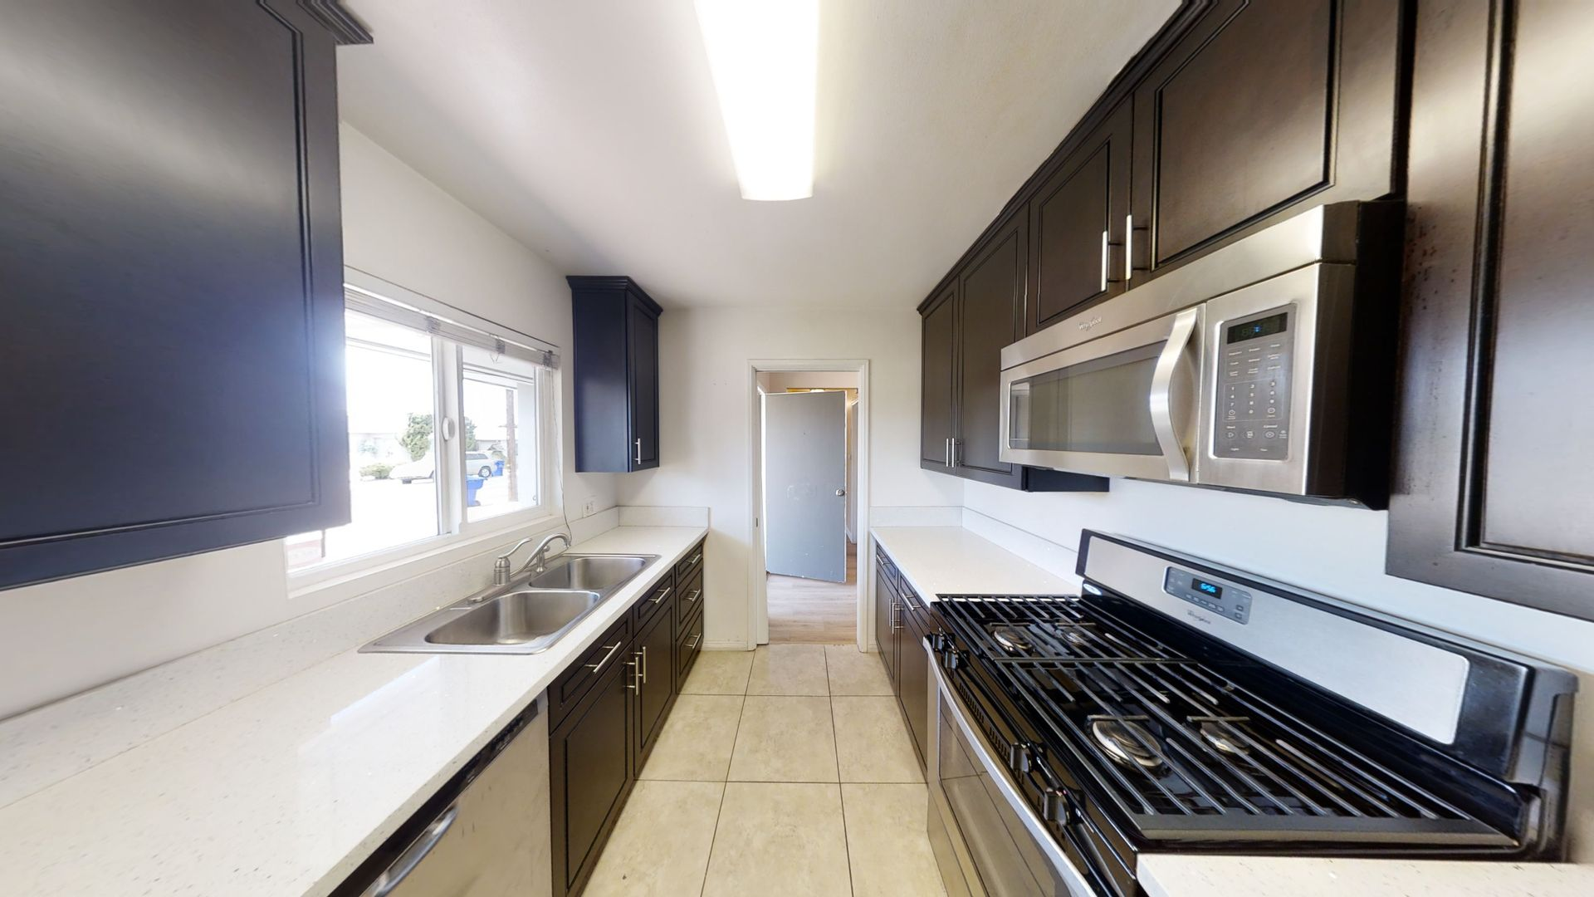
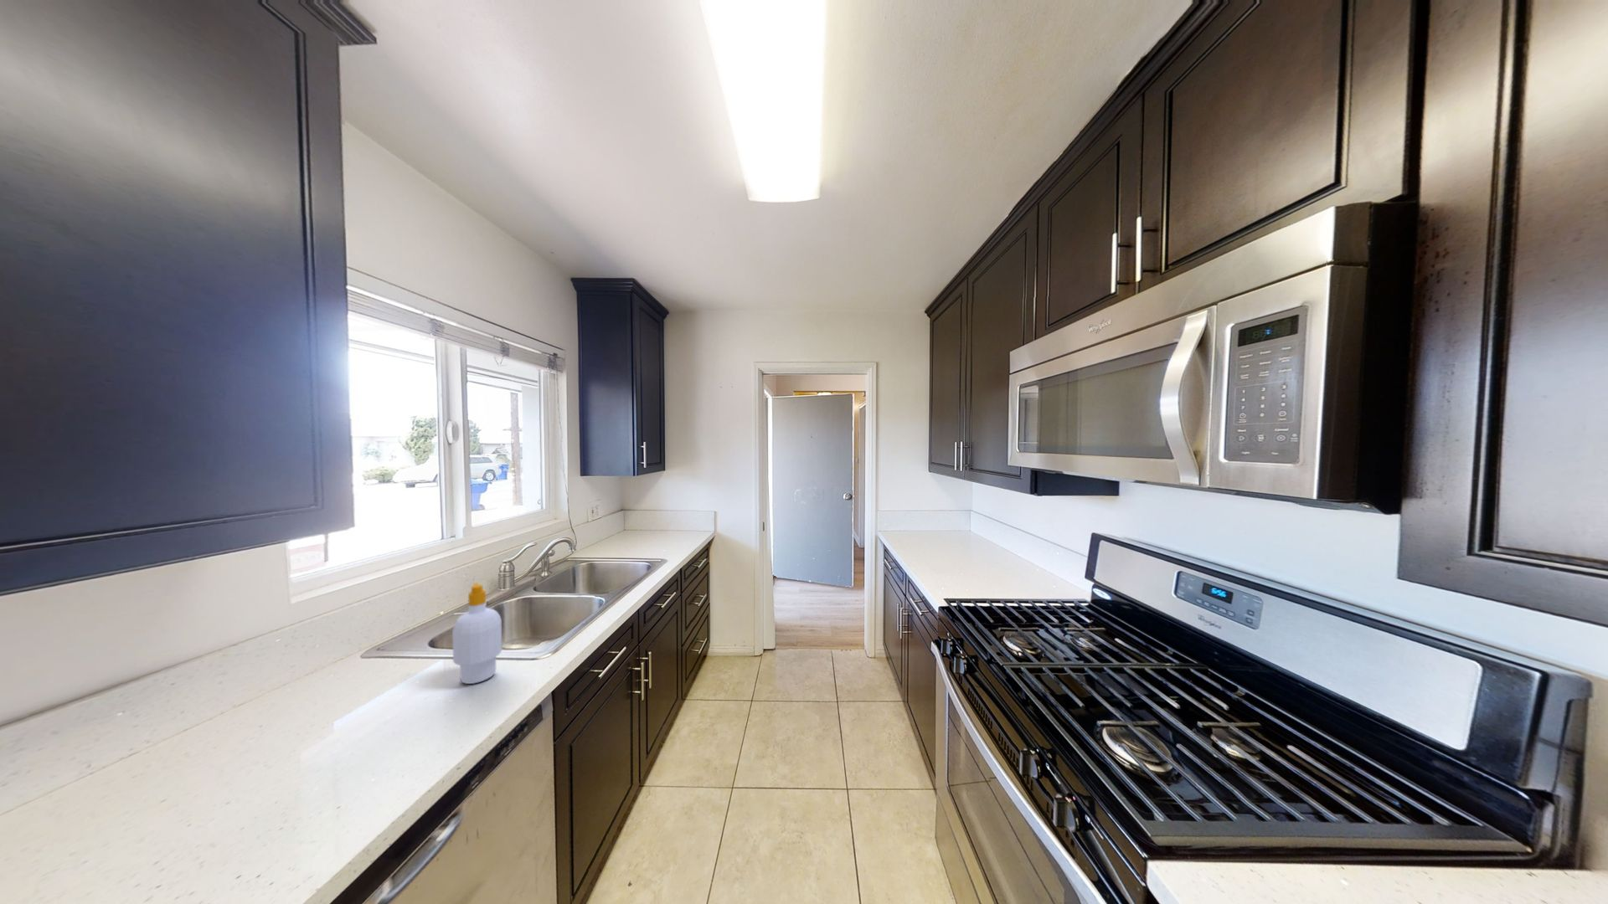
+ soap bottle [452,582,503,684]
